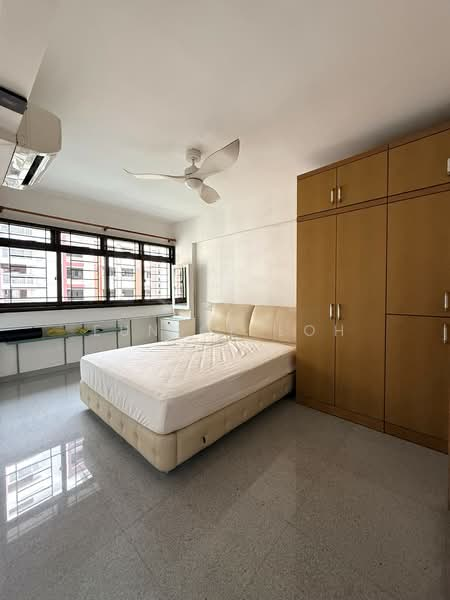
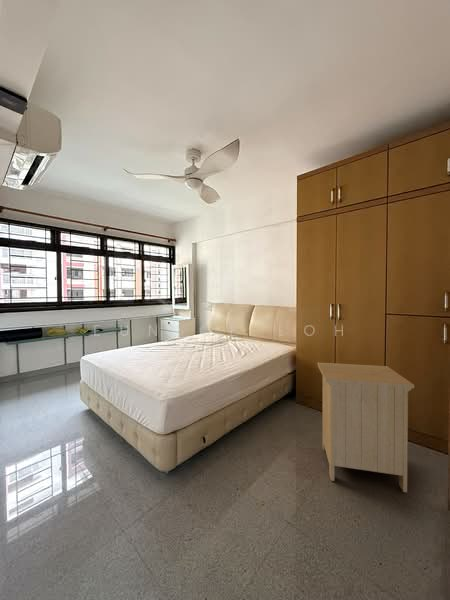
+ nightstand [317,361,415,493]
